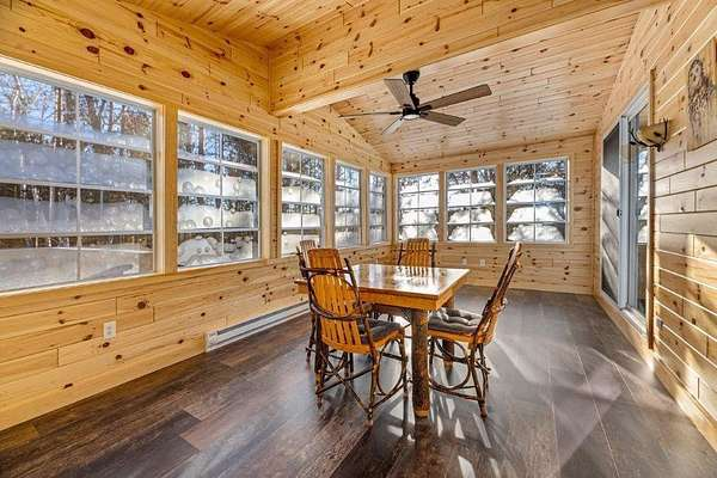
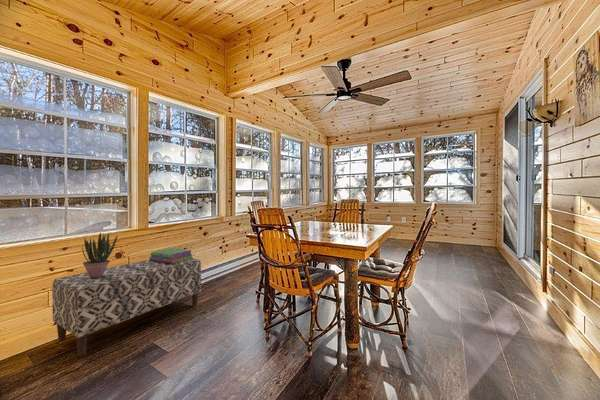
+ bench [51,257,202,358]
+ potted plant [81,232,118,278]
+ stack of books [148,247,193,264]
